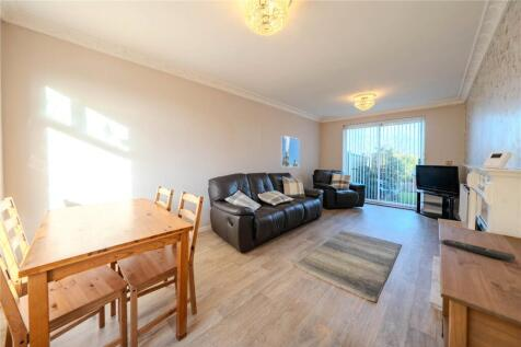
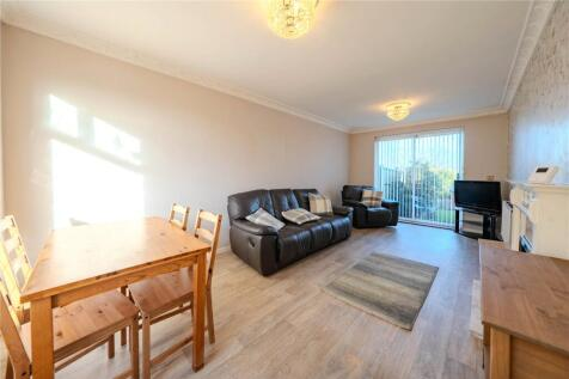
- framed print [279,135,301,169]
- remote control [442,239,517,262]
